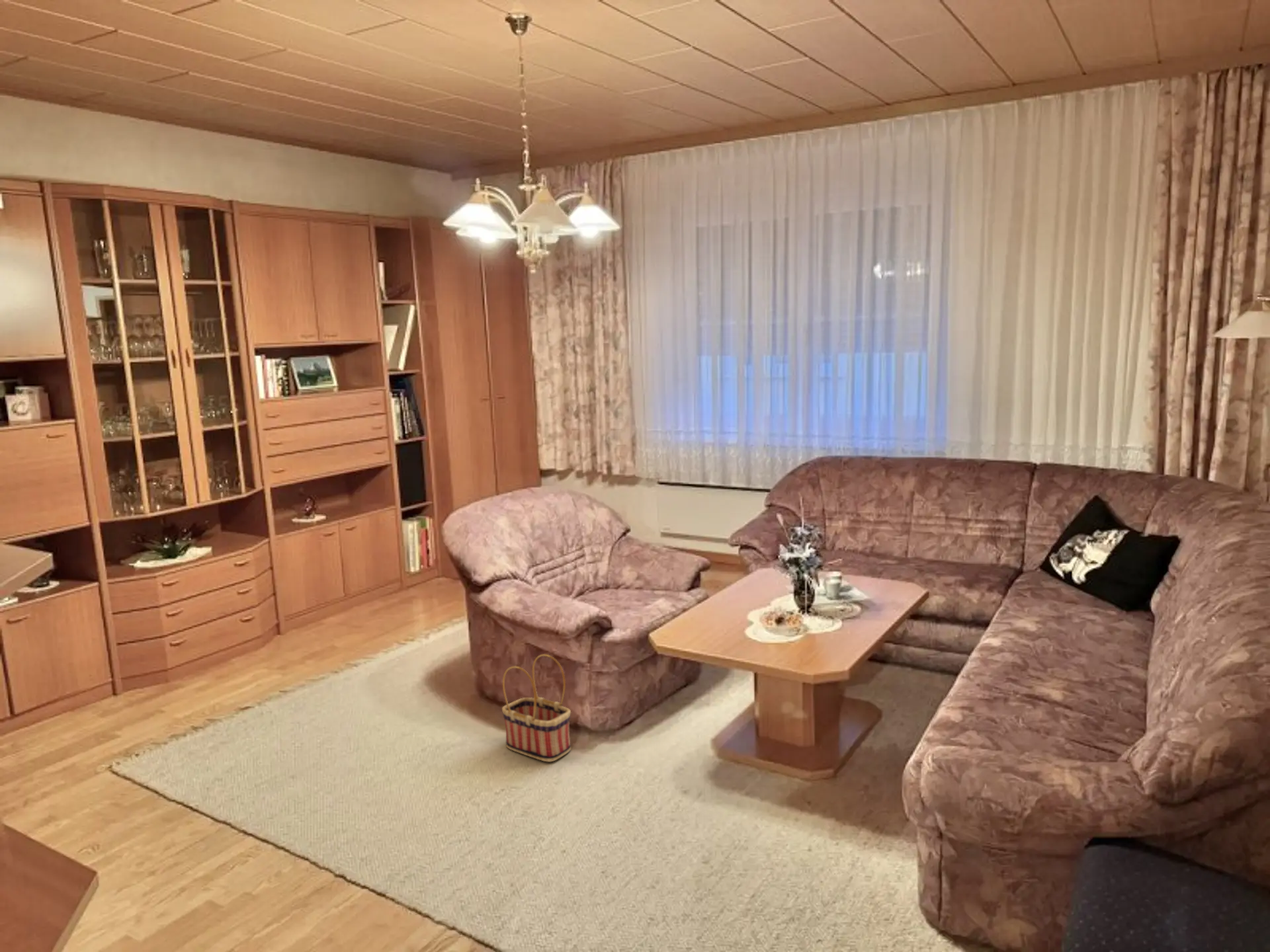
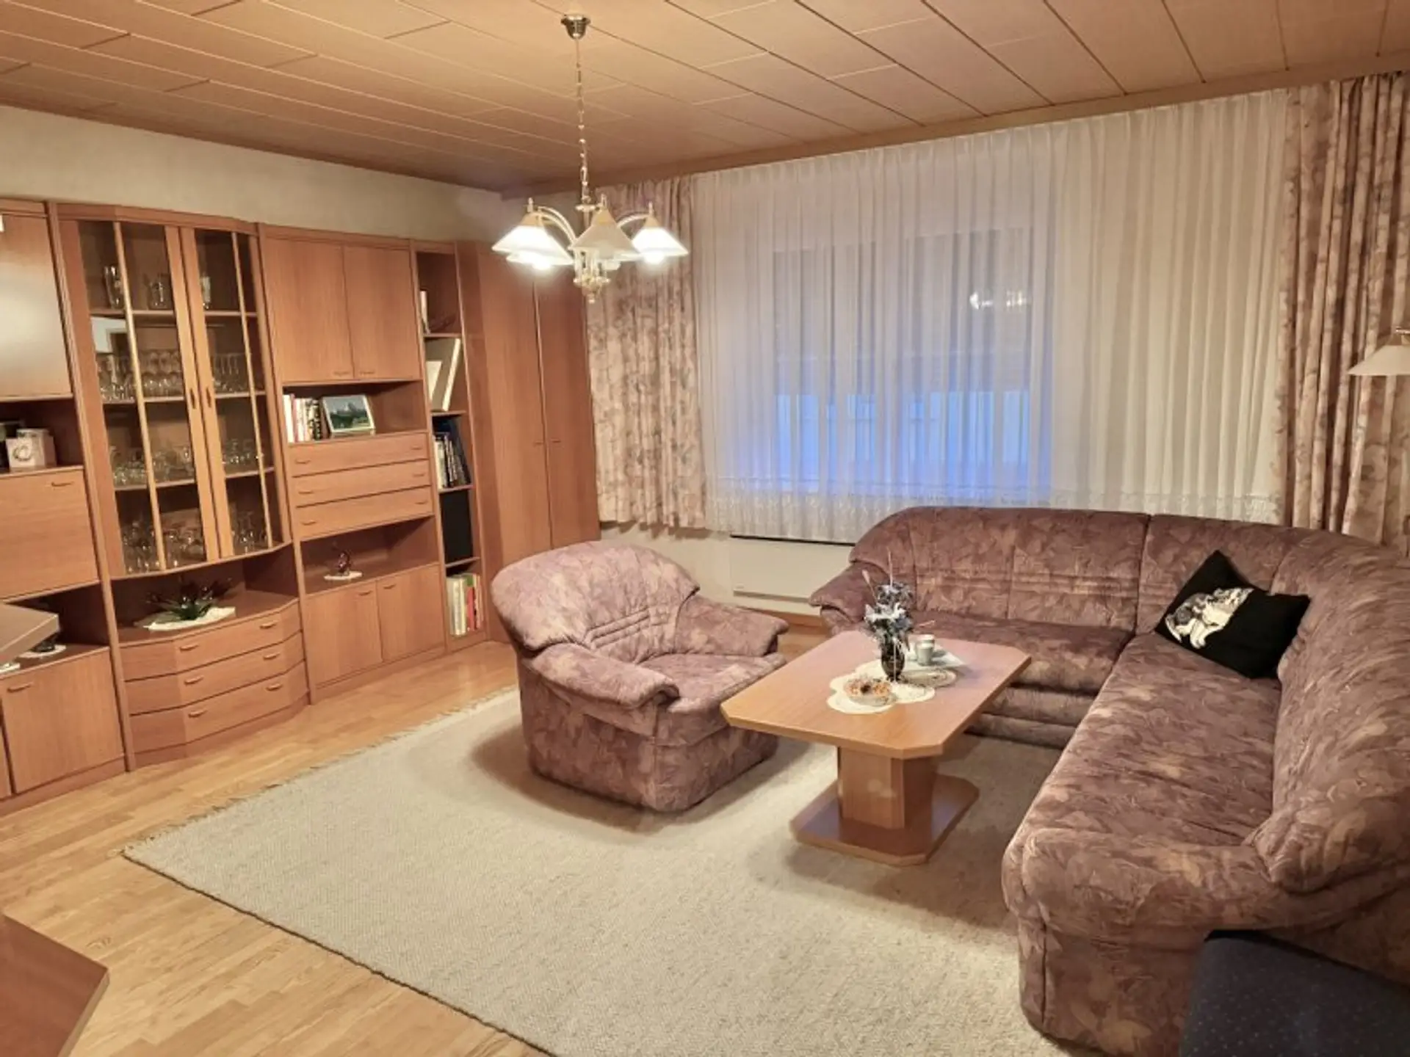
- basket [501,654,572,762]
